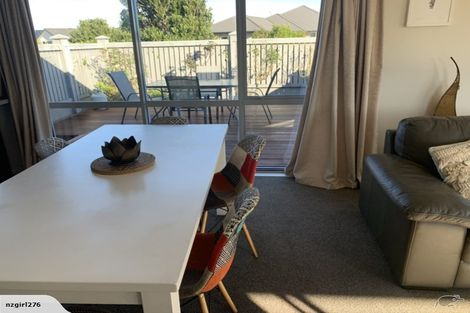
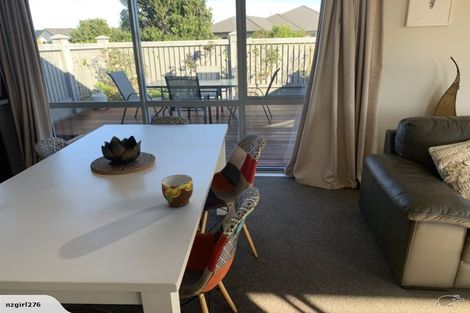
+ cup [161,174,194,208]
